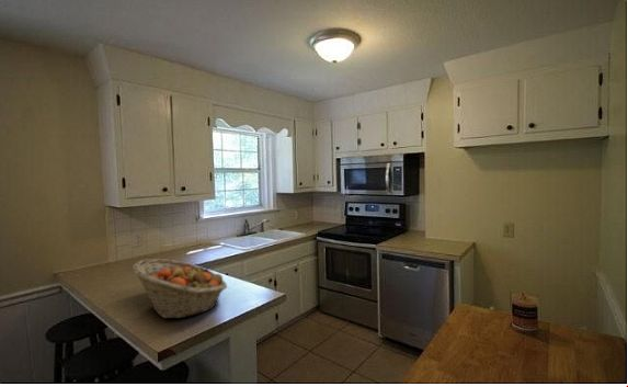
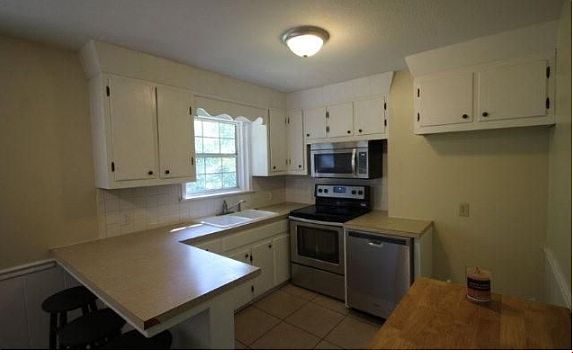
- fruit basket [132,258,228,319]
